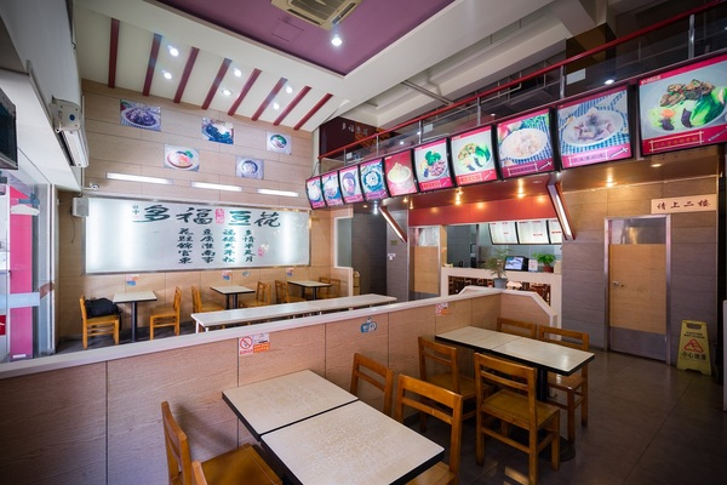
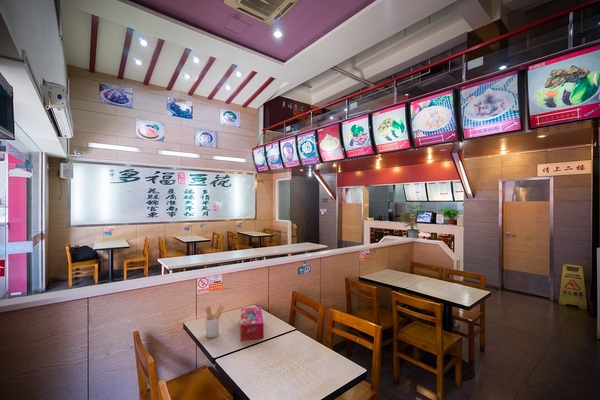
+ tissue box [240,306,265,341]
+ utensil holder [204,304,226,339]
